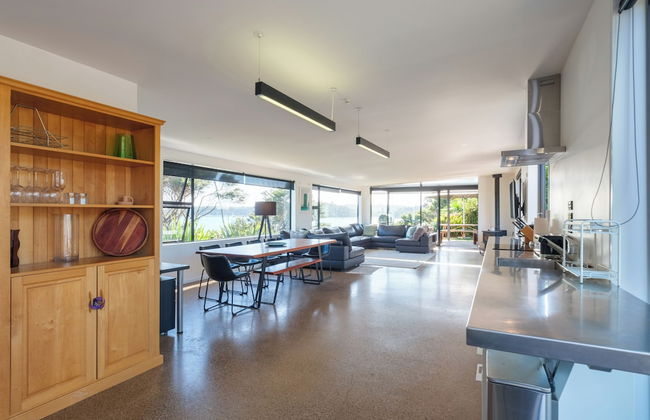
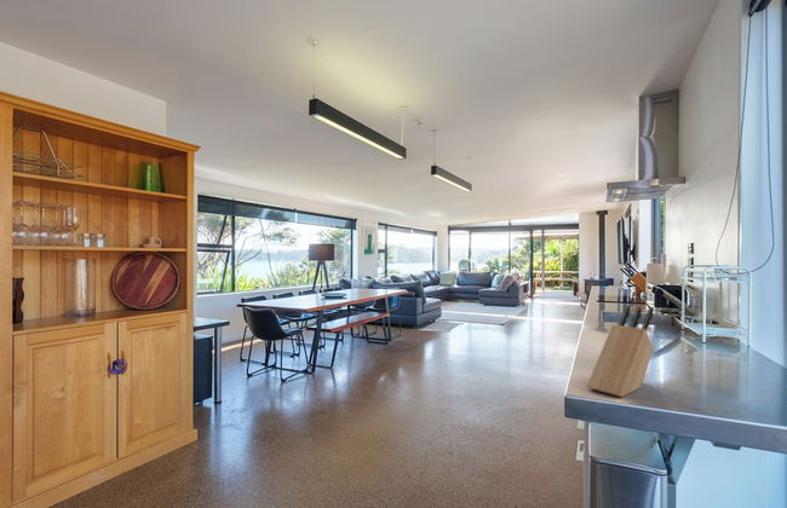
+ knife block [586,305,655,398]
